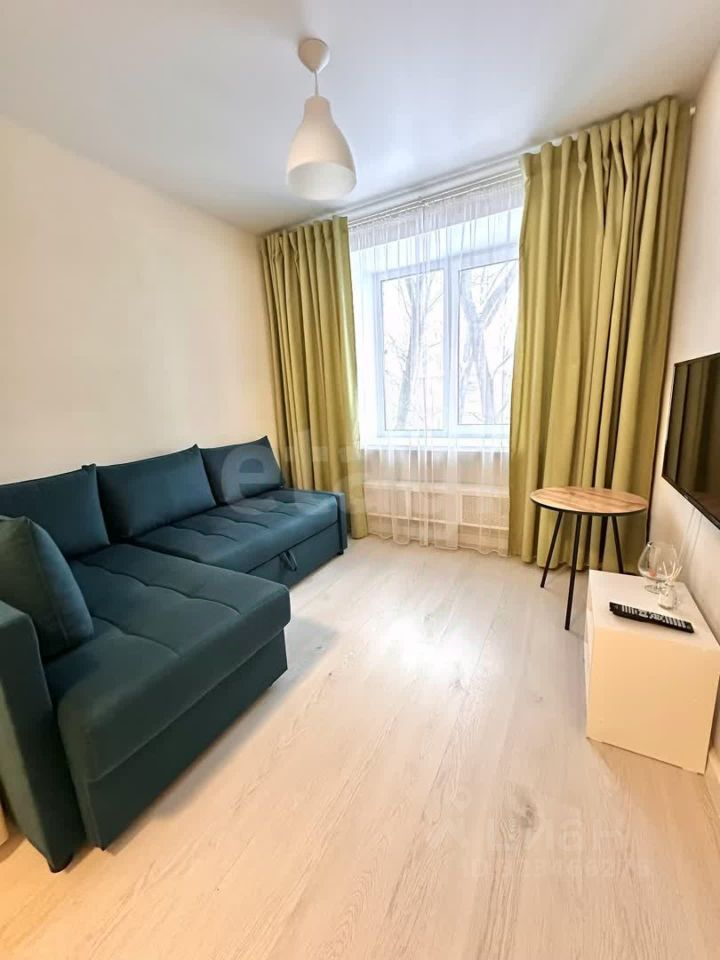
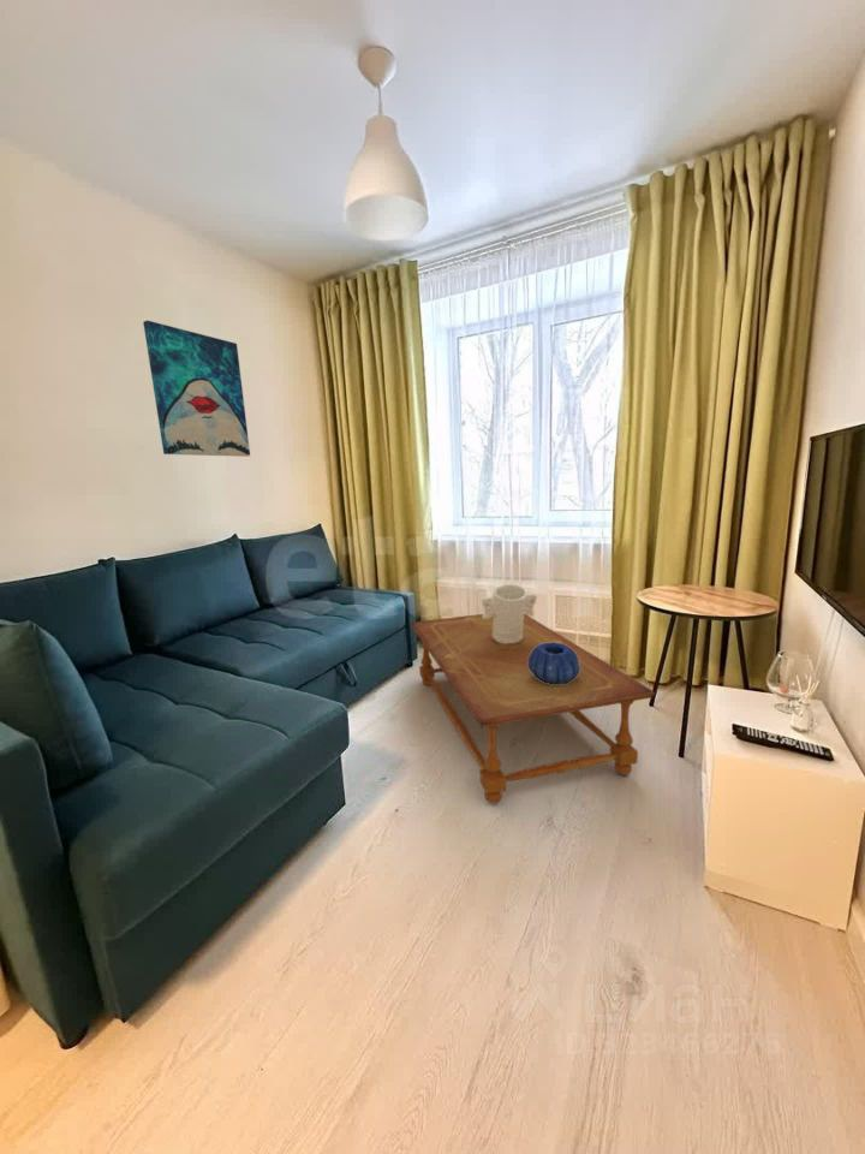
+ decorative vase [481,583,538,643]
+ wall art [142,320,251,458]
+ coffee table [410,612,657,804]
+ decorative bowl [527,642,580,684]
